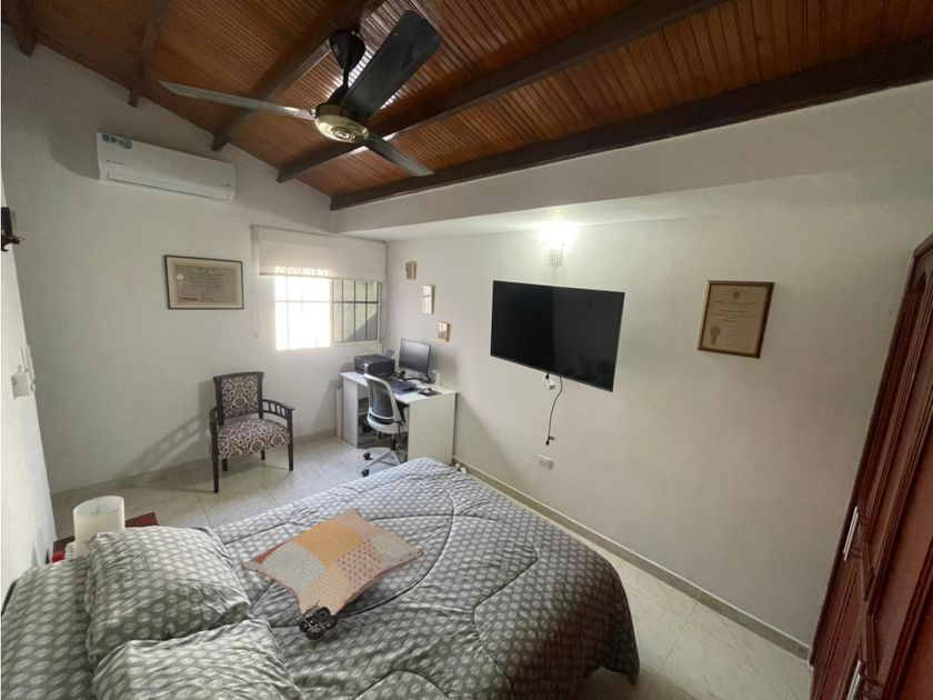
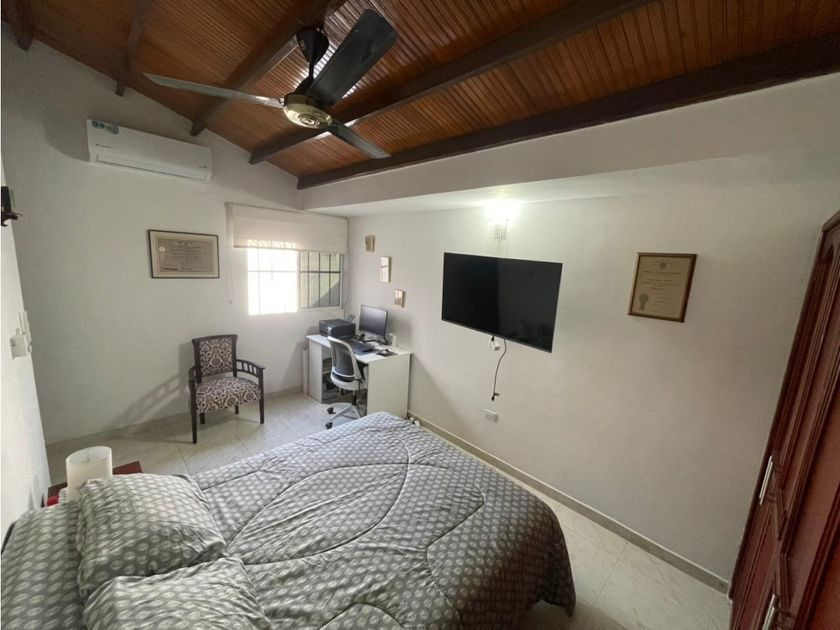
- decorative pillow [240,507,425,642]
